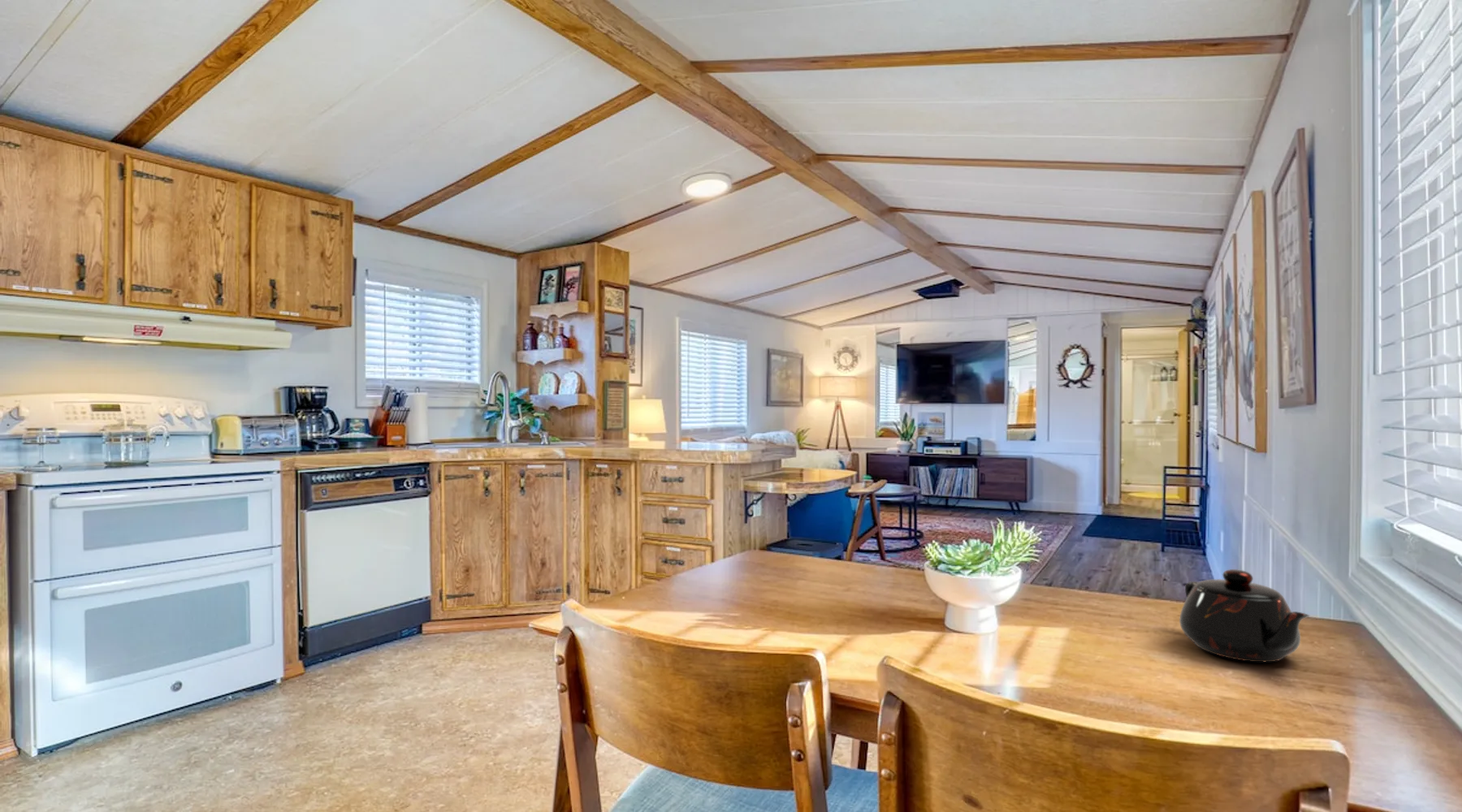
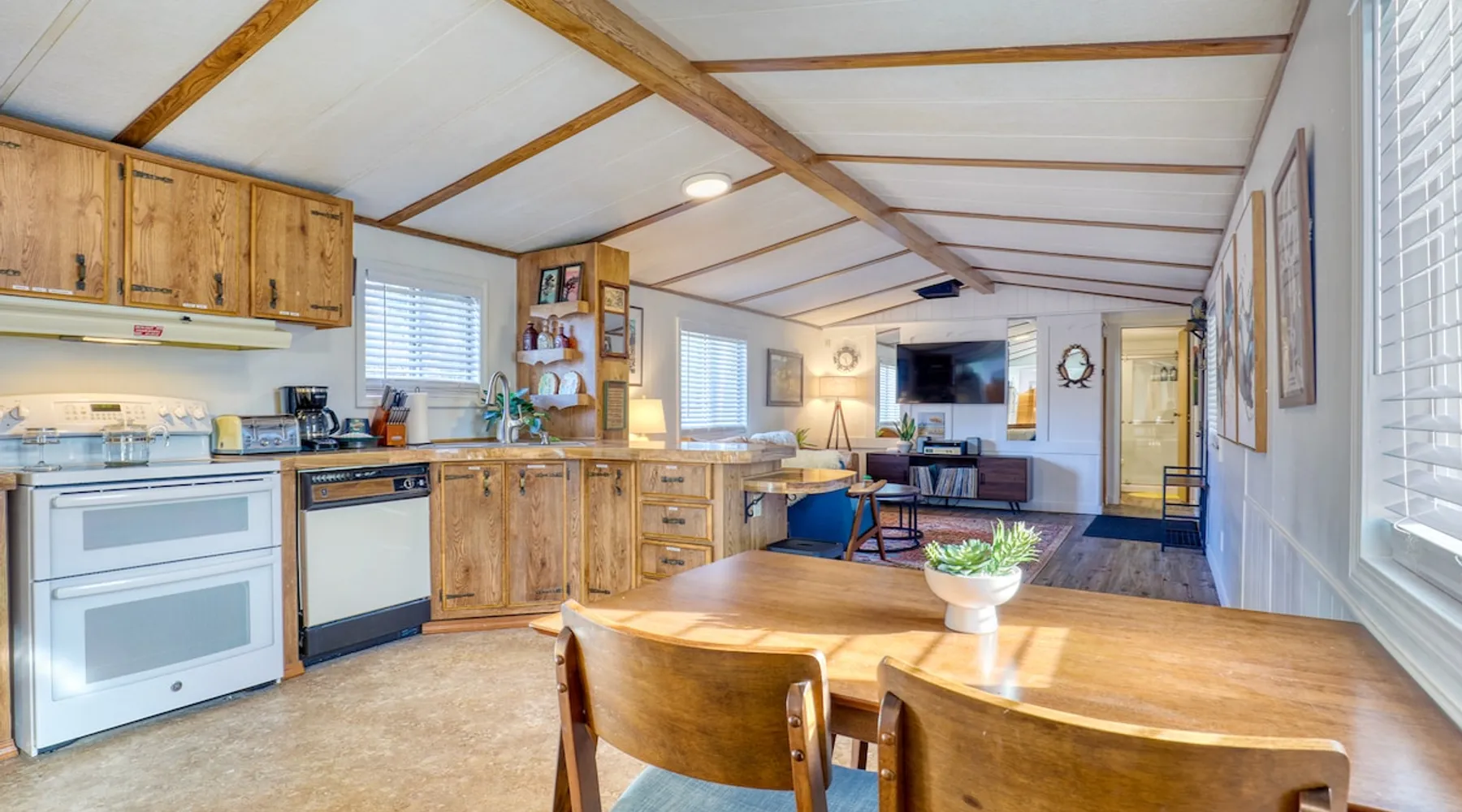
- teapot [1179,568,1311,663]
